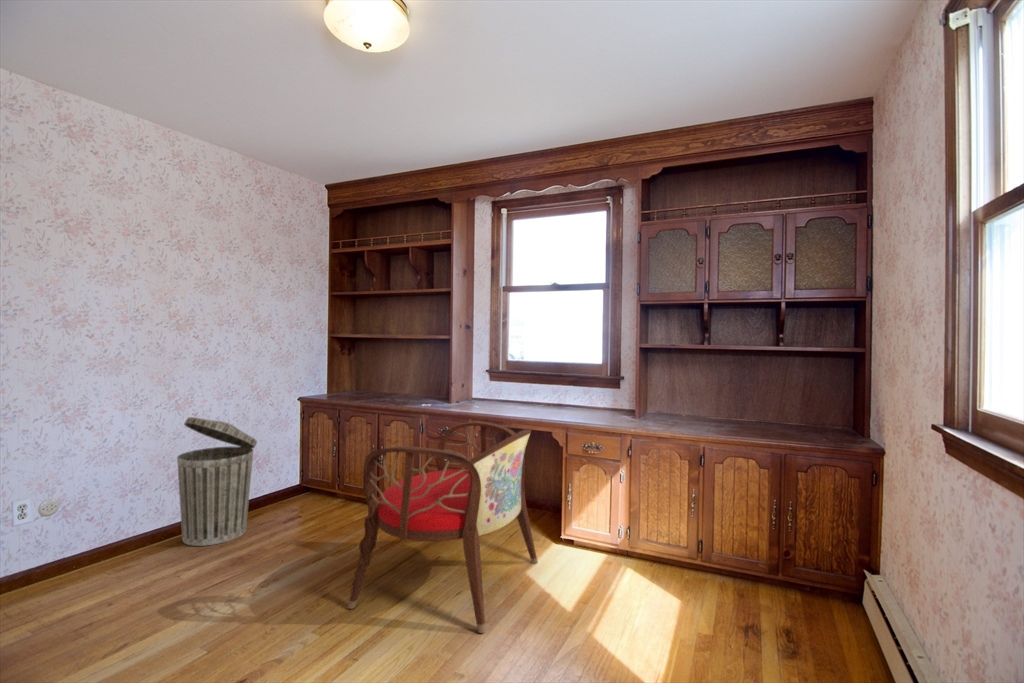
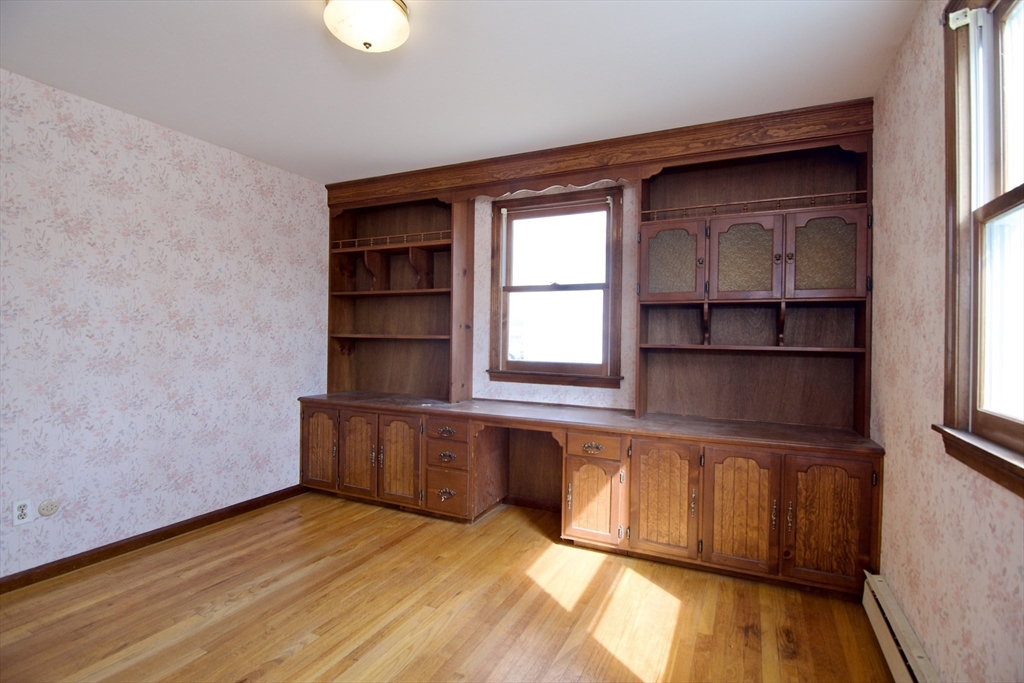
- chair [347,421,539,634]
- trash can [176,416,258,547]
